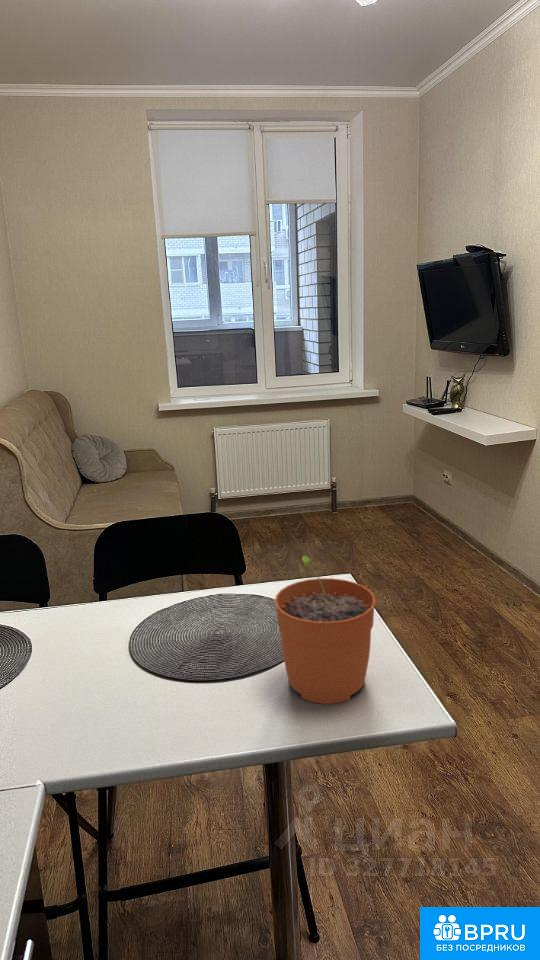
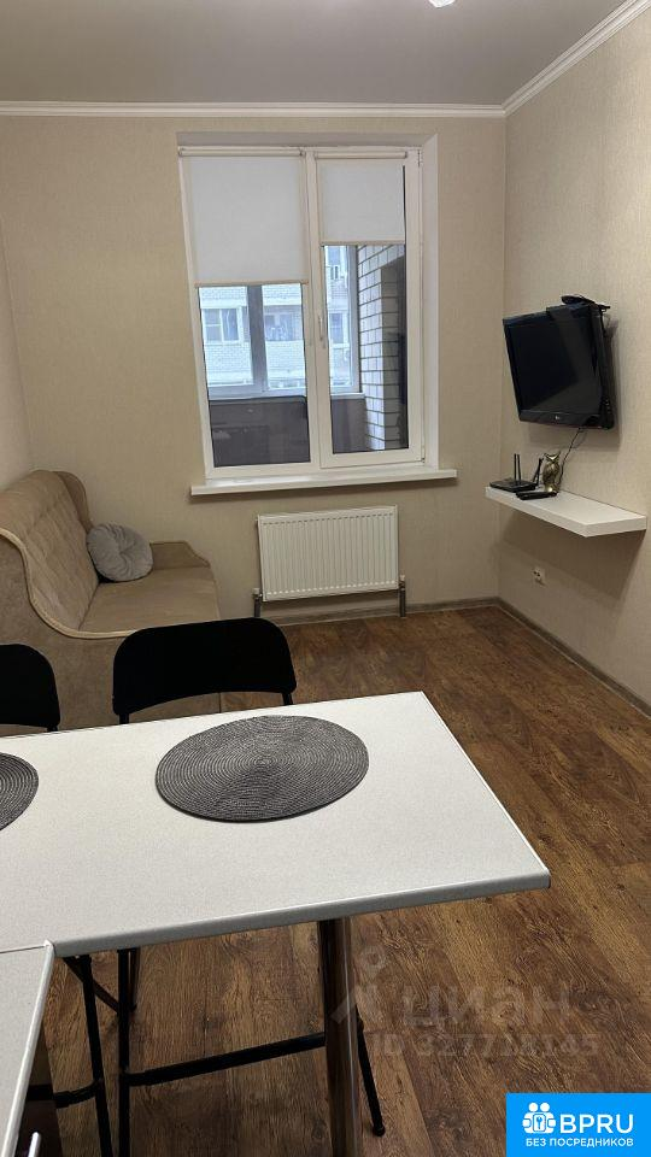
- plant pot [274,555,376,705]
